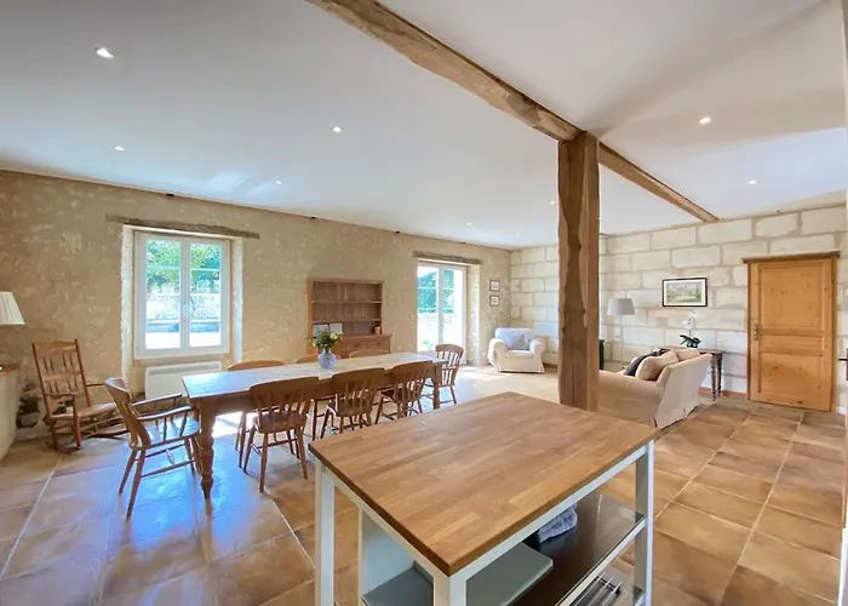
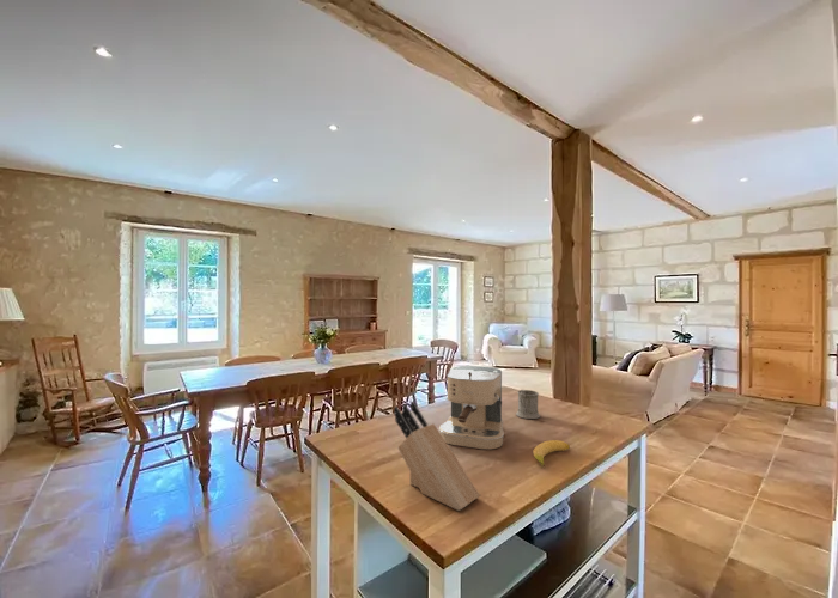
+ mug [515,389,541,420]
+ knife block [393,399,481,512]
+ banana [533,439,571,469]
+ coffee maker [438,365,505,450]
